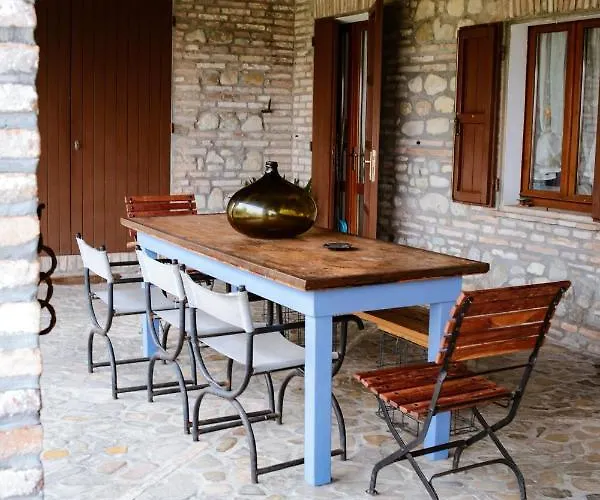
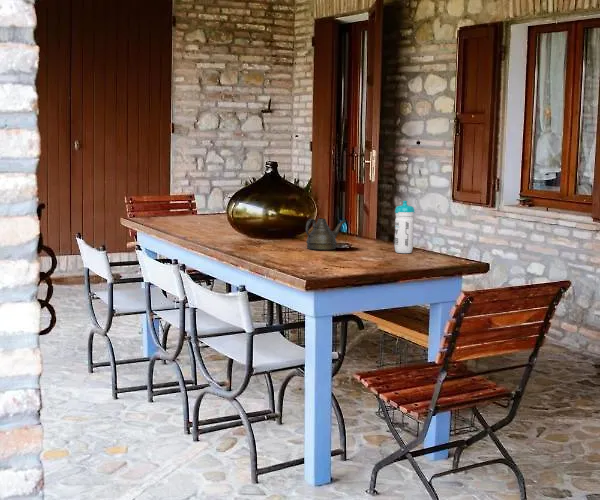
+ teapot [305,217,347,251]
+ water bottle [394,200,415,254]
